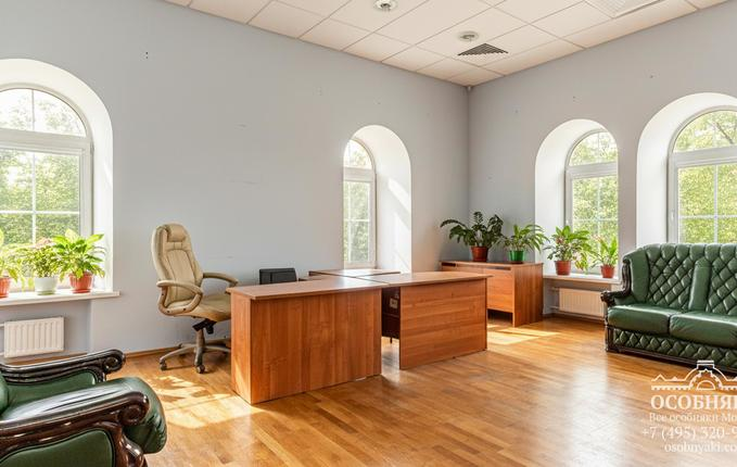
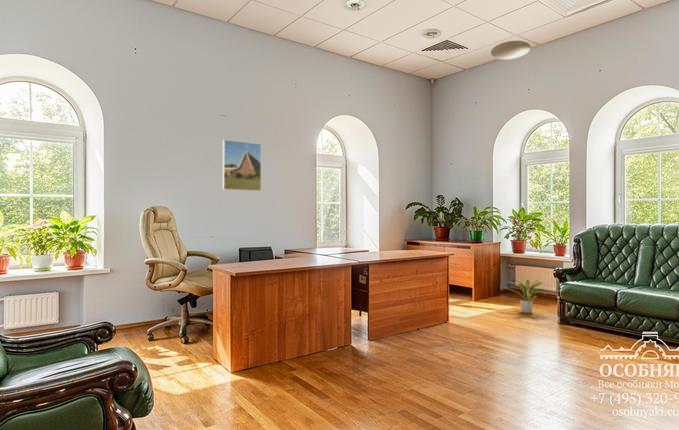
+ ceiling light [490,39,532,60]
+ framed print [222,139,262,192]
+ potted plant [503,278,546,314]
